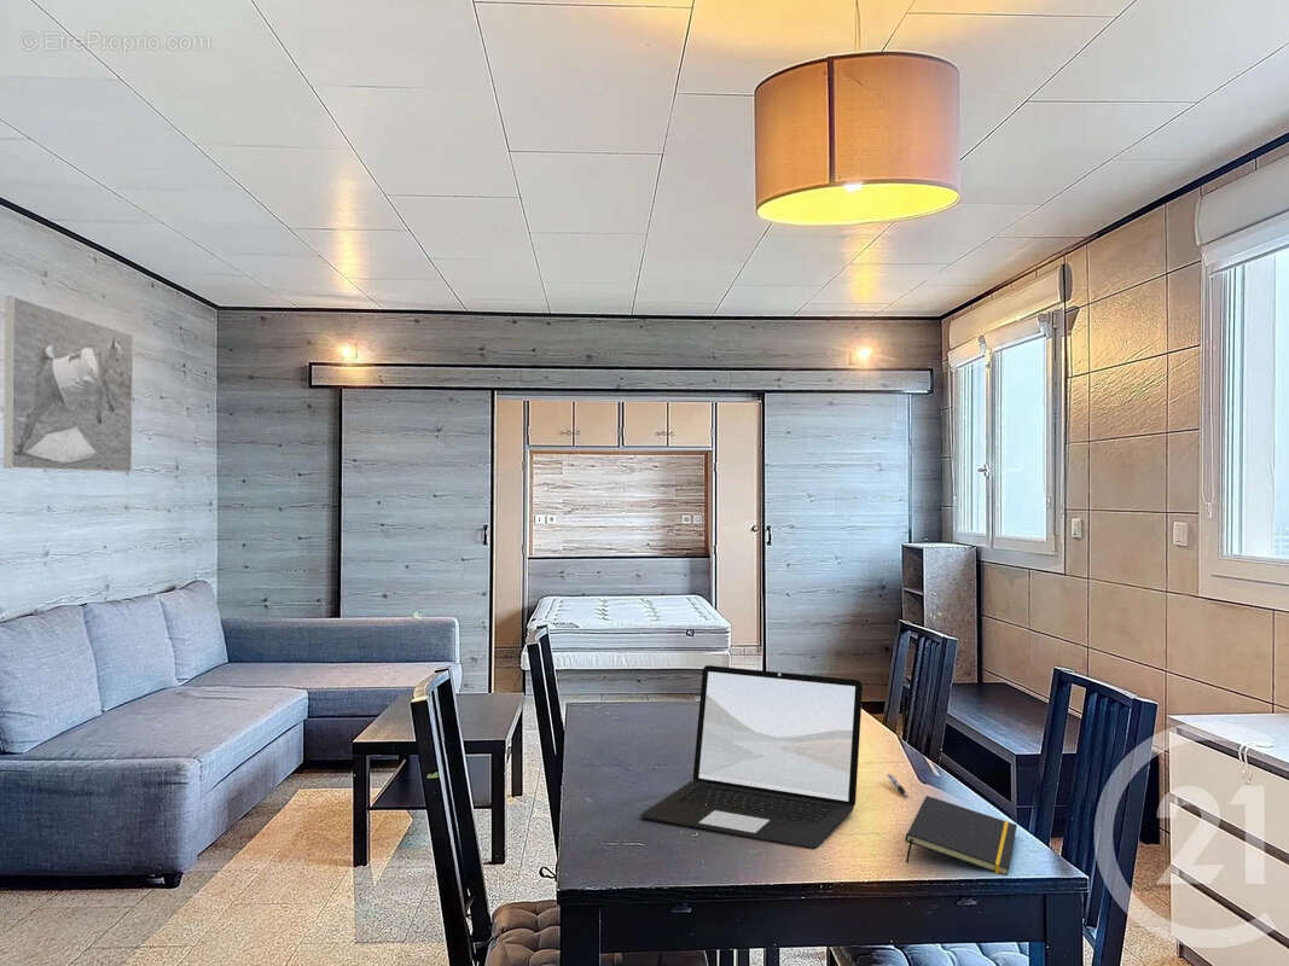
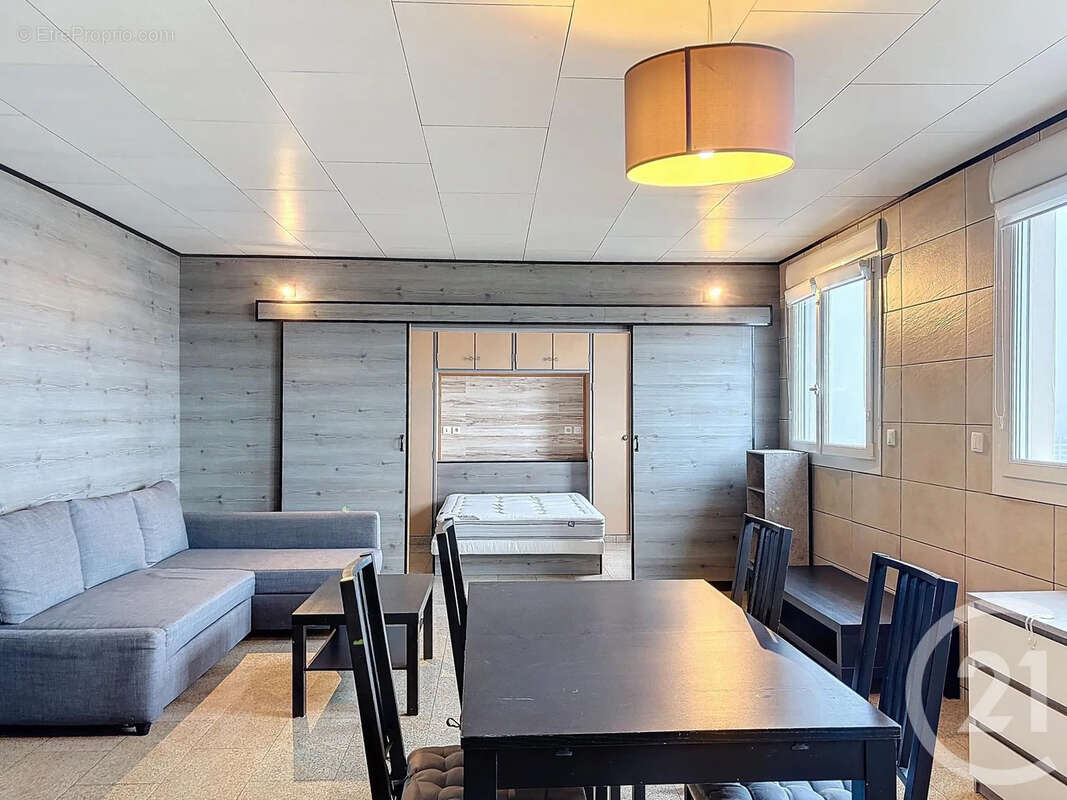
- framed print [2,295,134,473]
- laptop [639,664,864,850]
- notepad [905,795,1018,877]
- pen [886,772,910,798]
